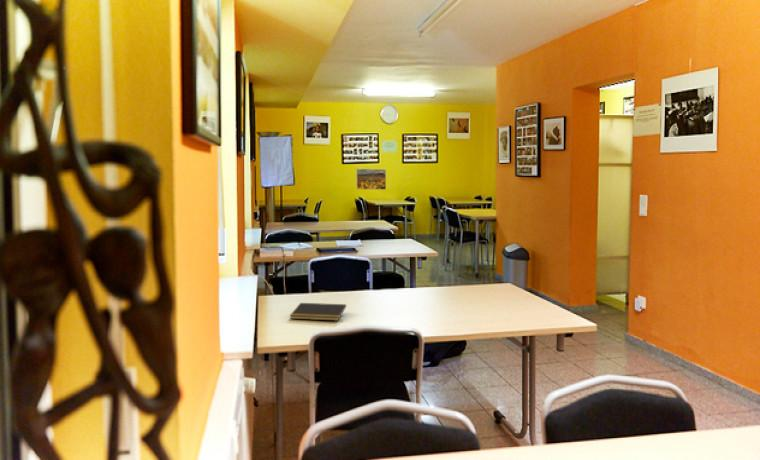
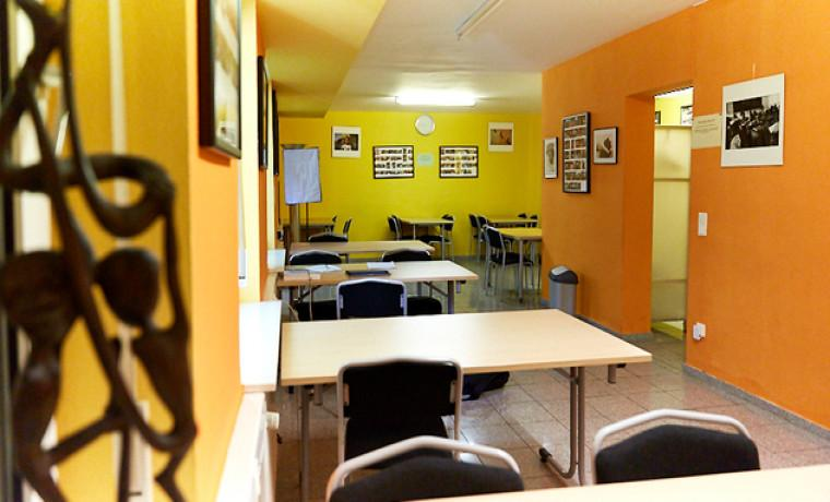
- notepad [289,302,347,322]
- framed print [355,168,387,191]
